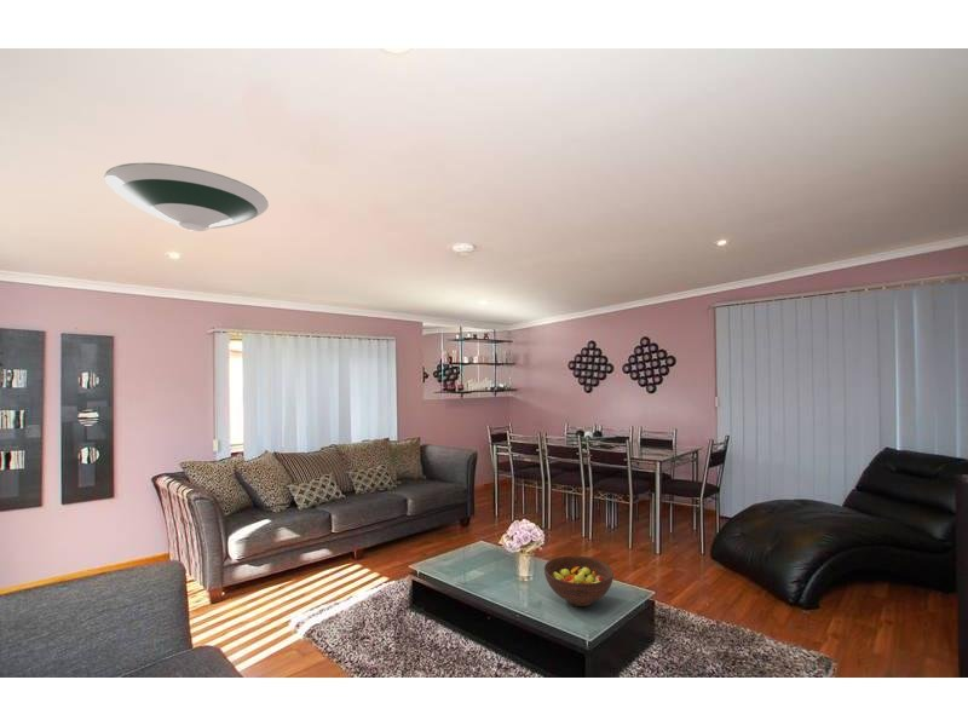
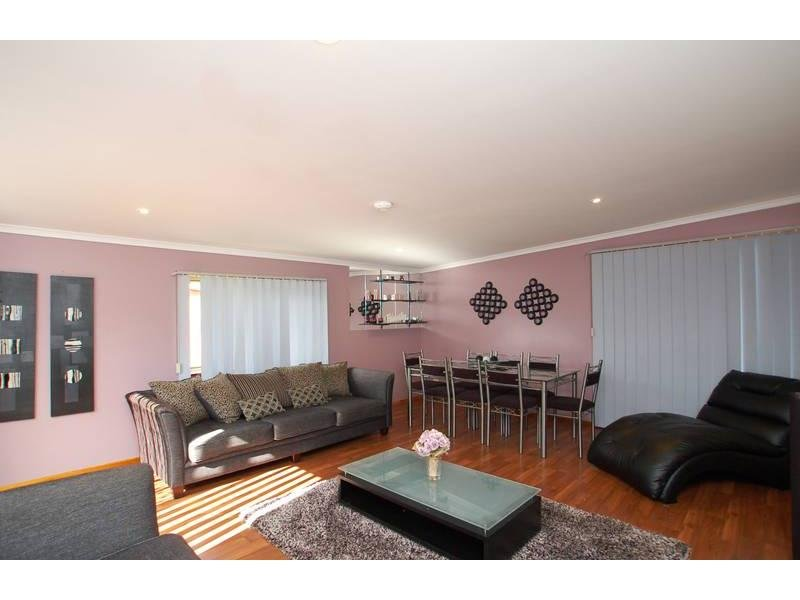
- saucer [104,162,270,232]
- fruit bowl [543,554,615,607]
